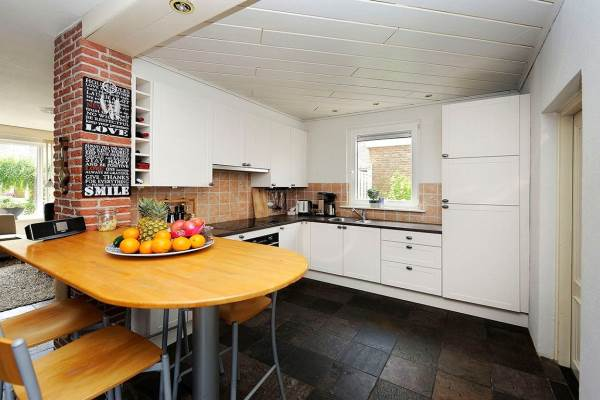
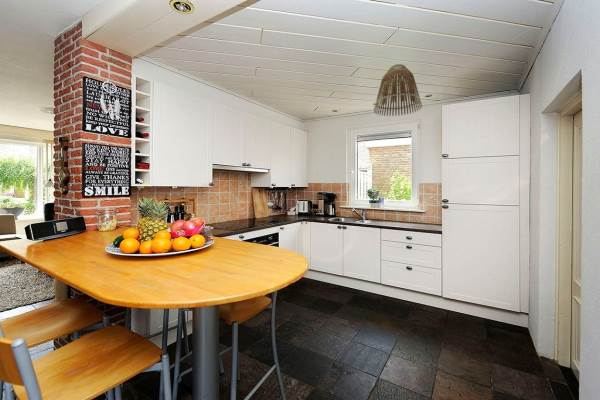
+ lamp shade [373,63,423,117]
